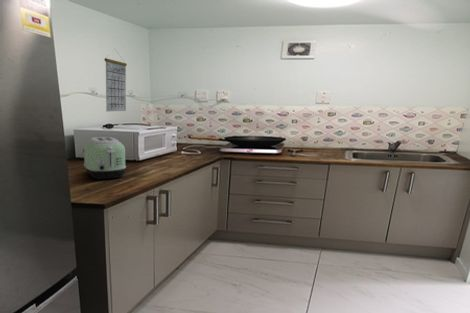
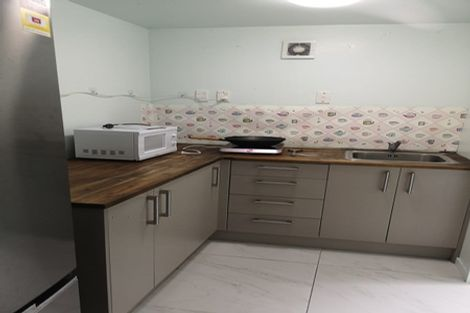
- toaster [83,136,127,181]
- calendar [103,48,128,112]
